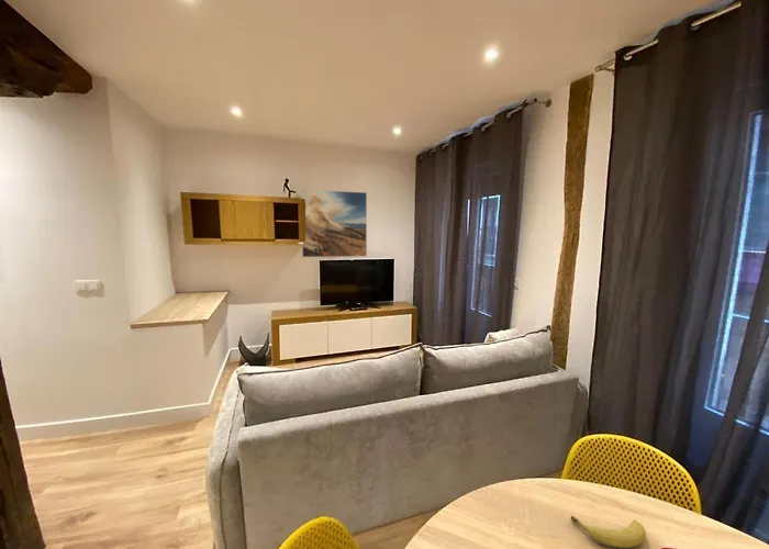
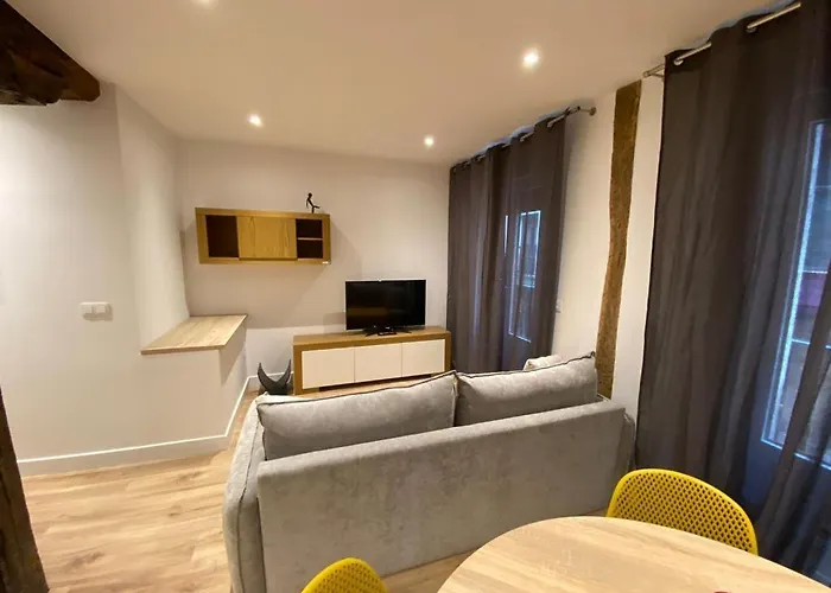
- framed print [300,189,368,258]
- fruit [570,515,647,549]
